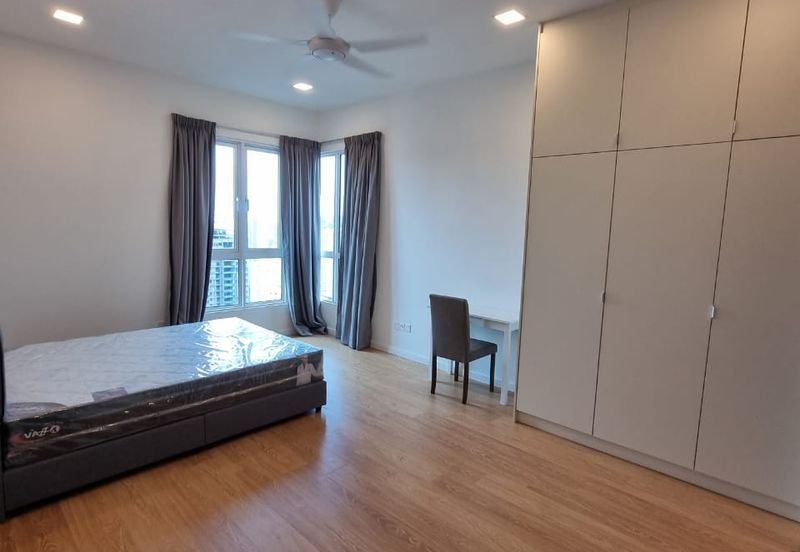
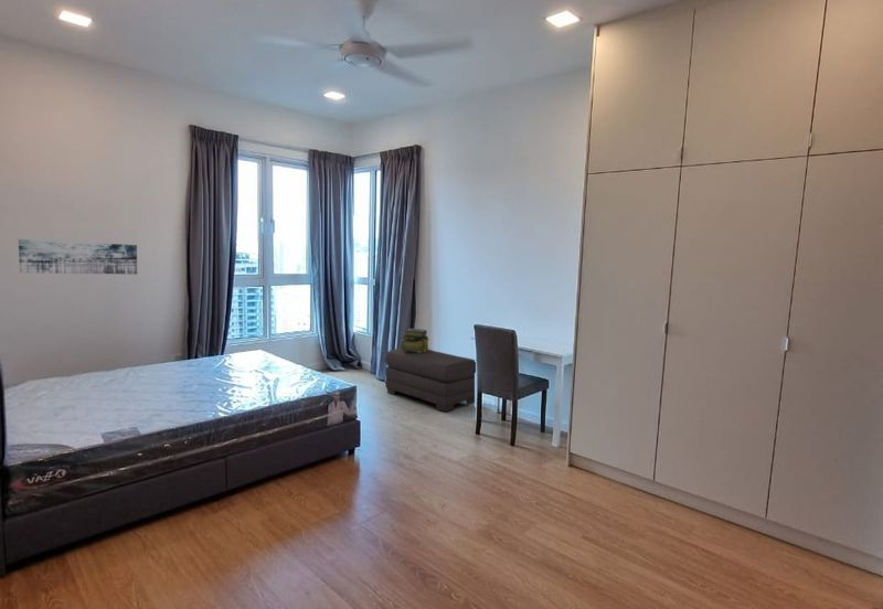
+ wall art [18,238,138,276]
+ ottoman [384,348,477,413]
+ stack of books [400,328,430,353]
